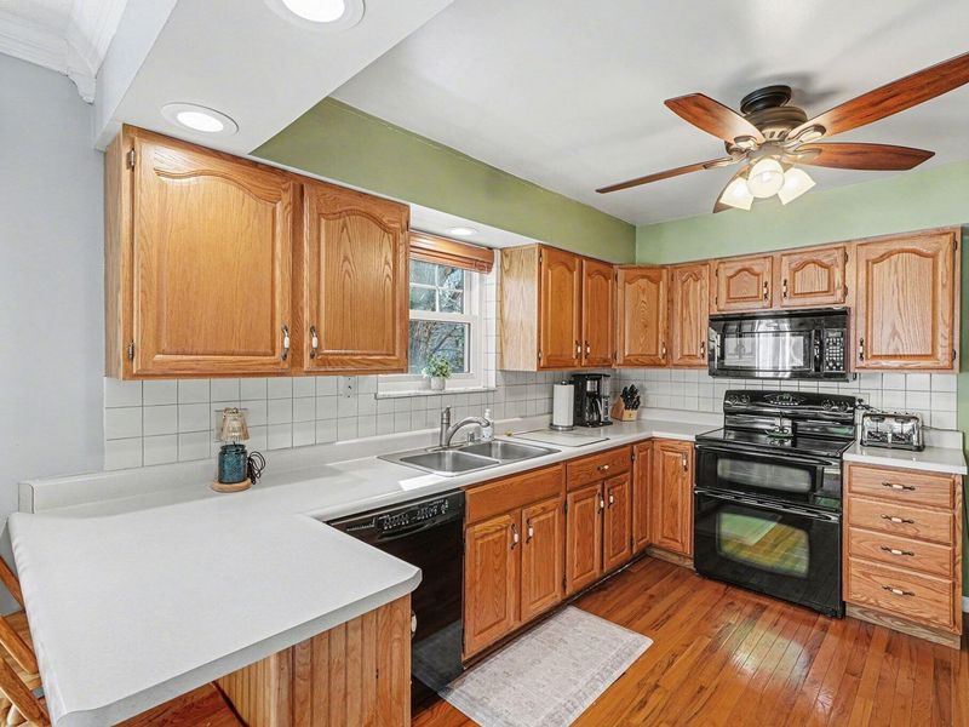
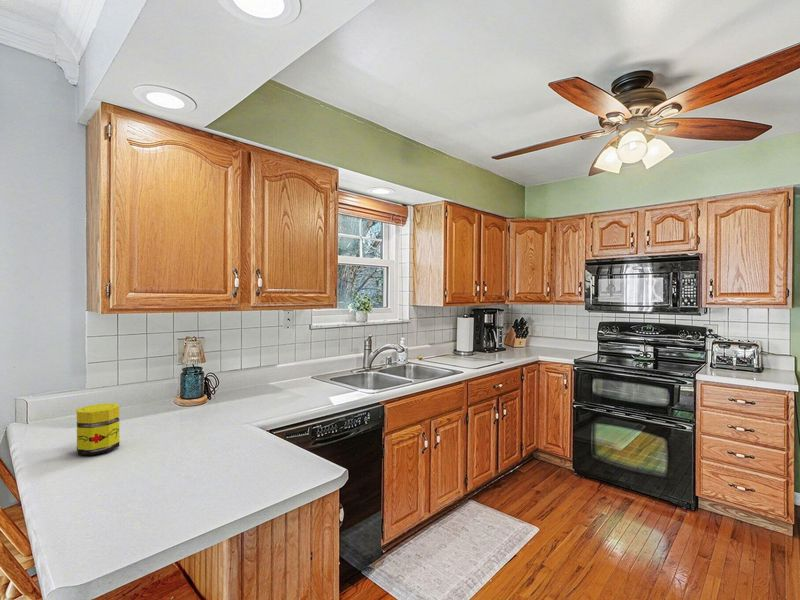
+ jar [76,402,120,456]
